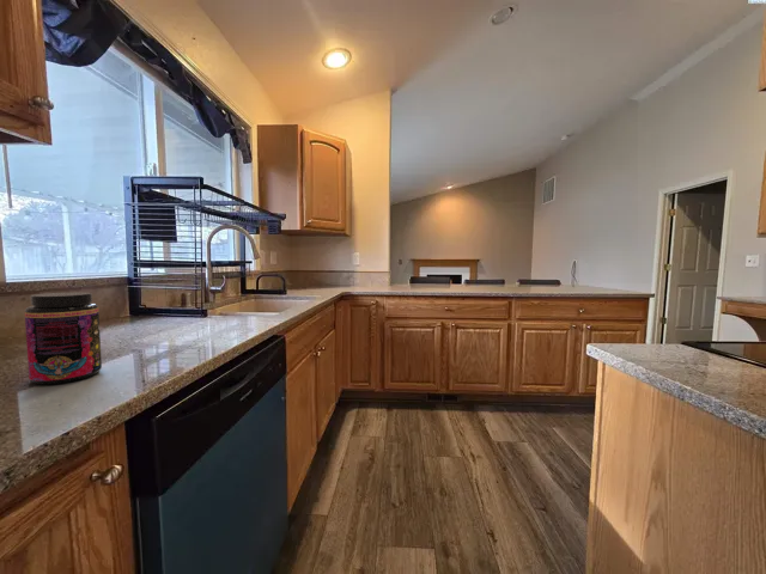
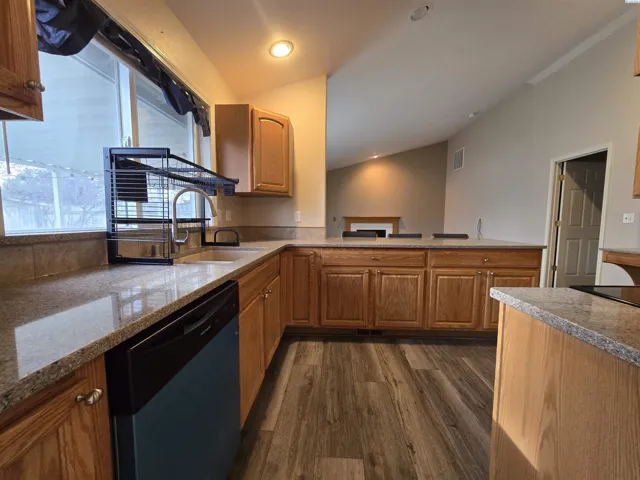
- jar [24,291,103,385]
